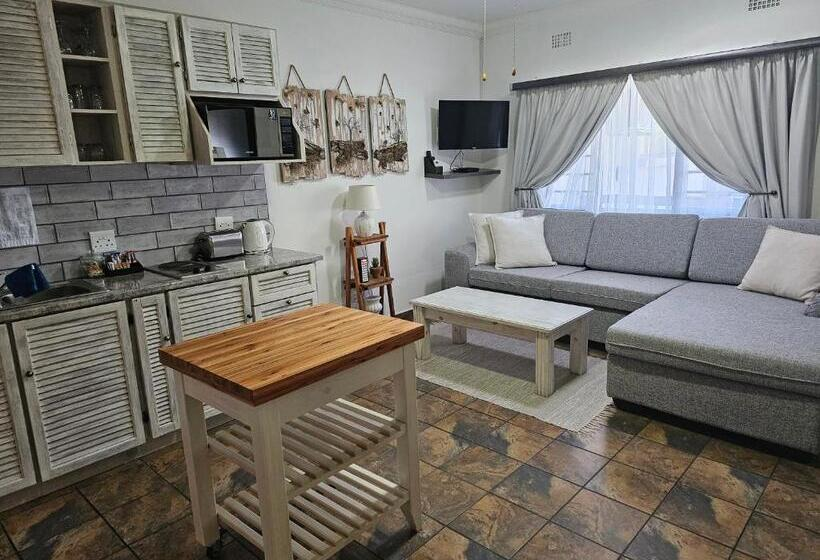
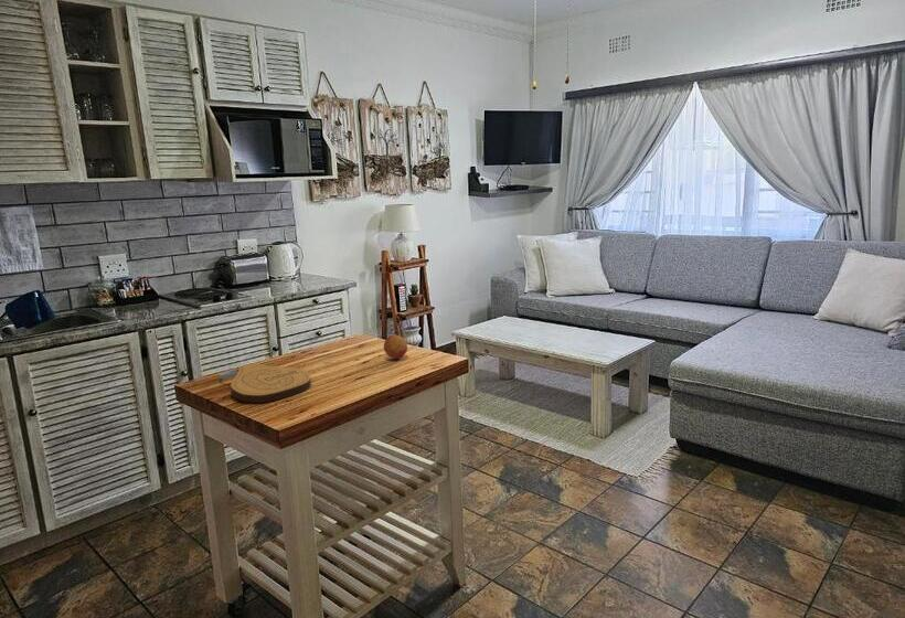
+ key chain [217,362,312,404]
+ fruit [383,333,409,360]
